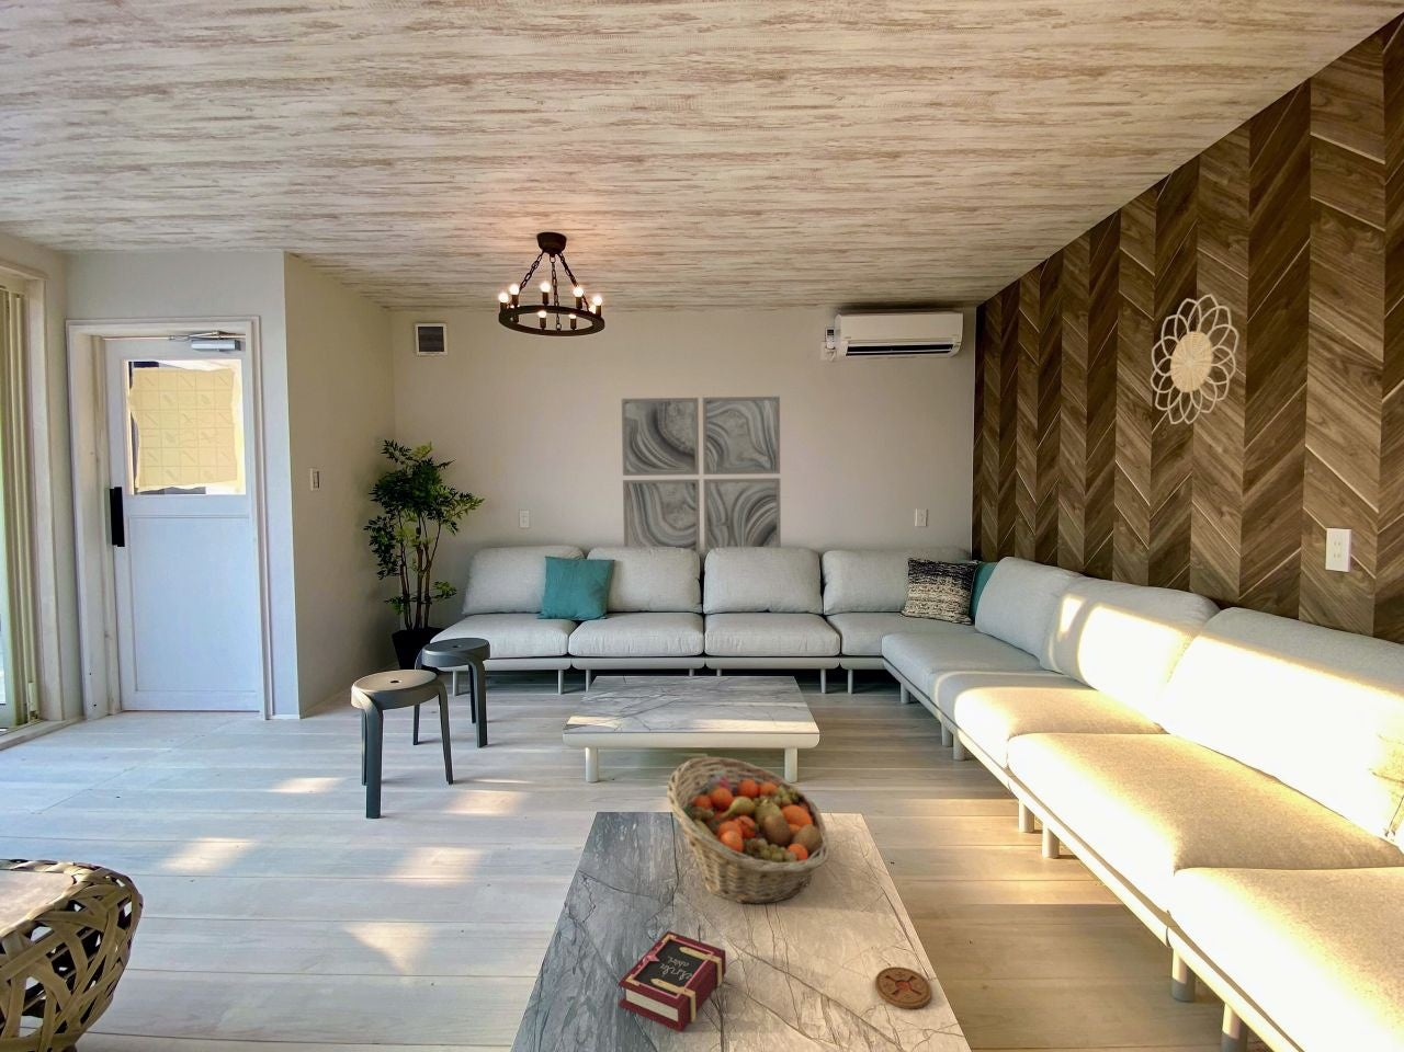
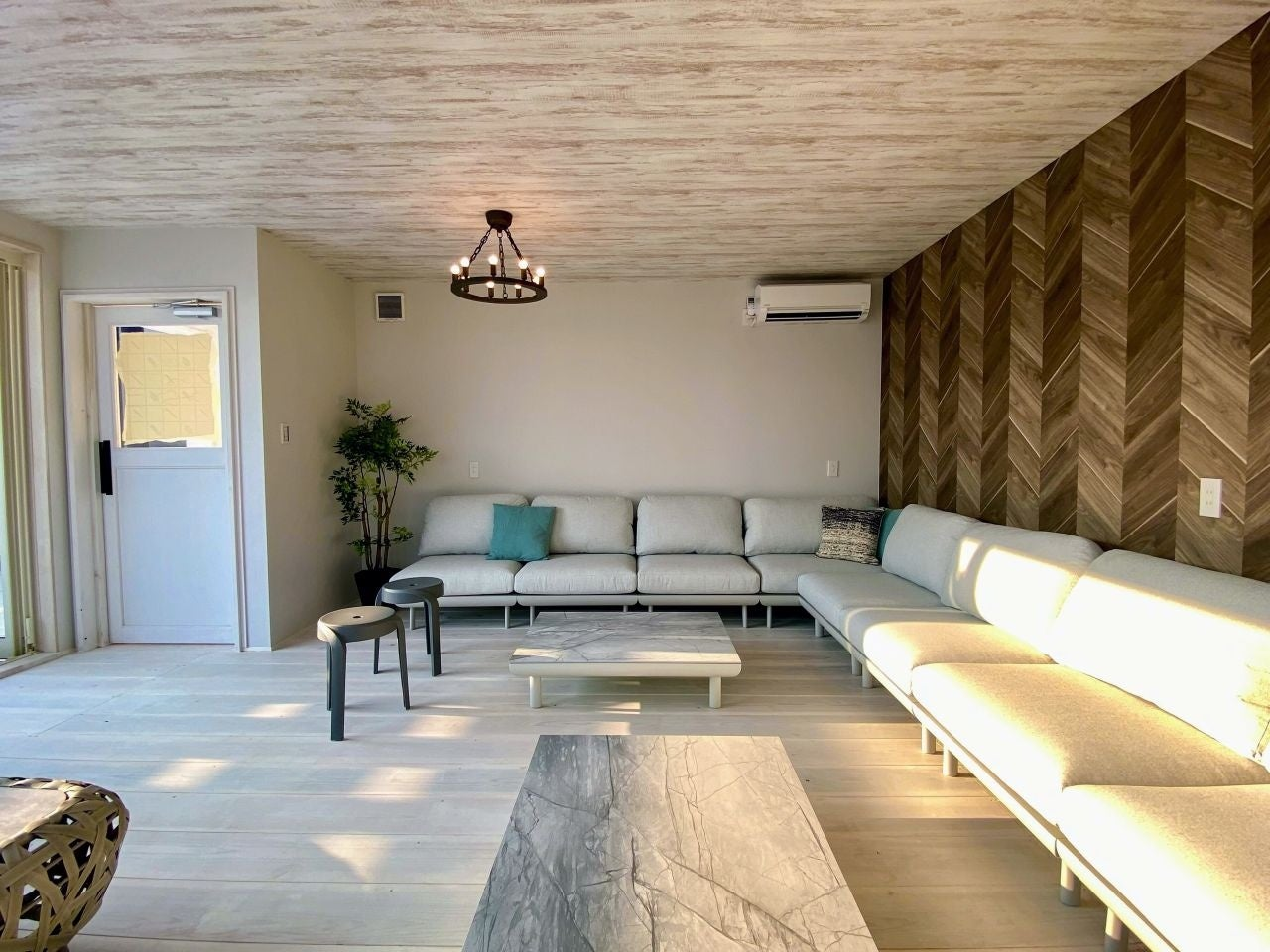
- wall art [620,396,782,557]
- decorative wall piece [1150,293,1240,425]
- coaster [874,966,933,1010]
- book [618,930,727,1033]
- fruit basket [667,756,831,905]
